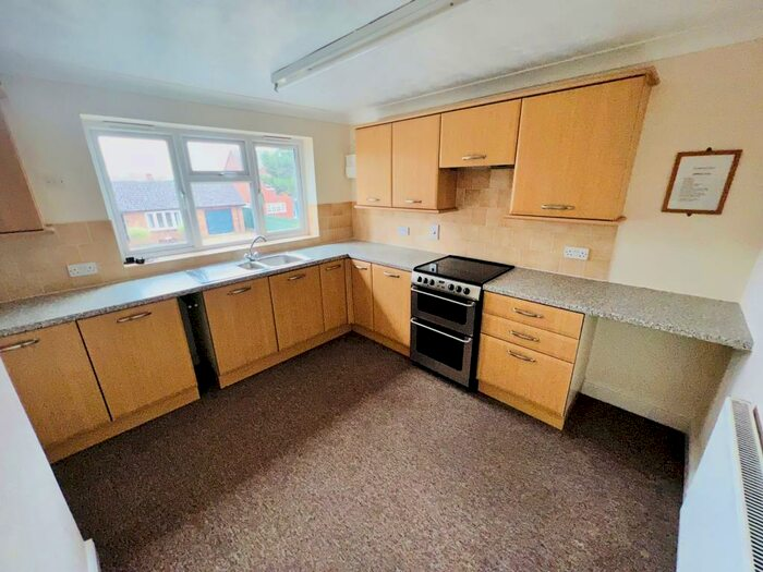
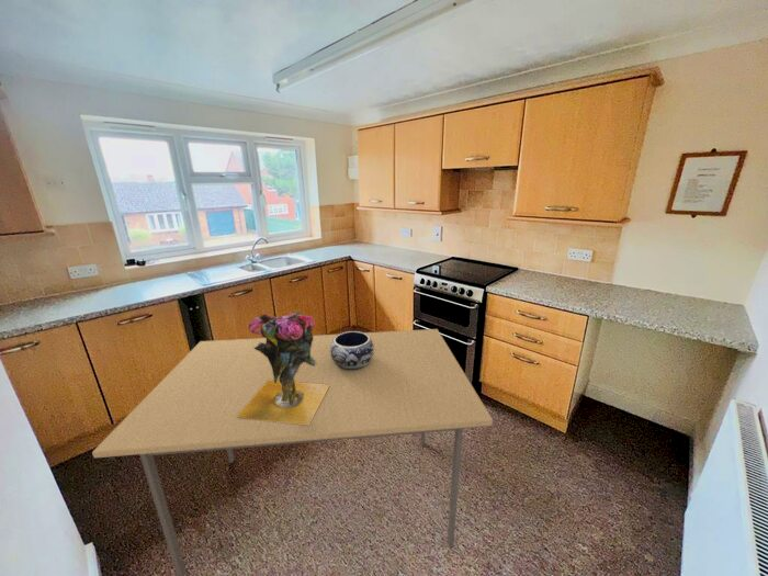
+ decorative bowl [330,330,374,371]
+ dining table [91,328,494,576]
+ vase [237,312,330,426]
